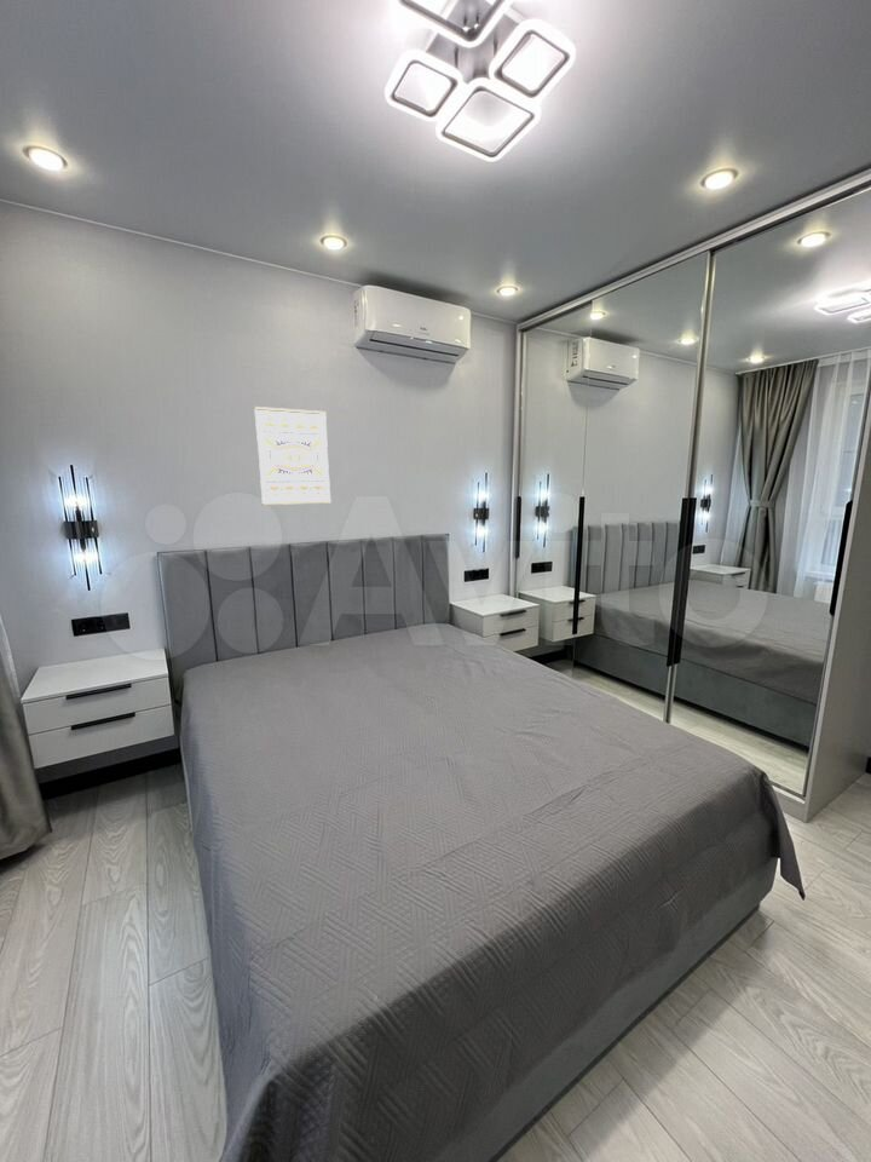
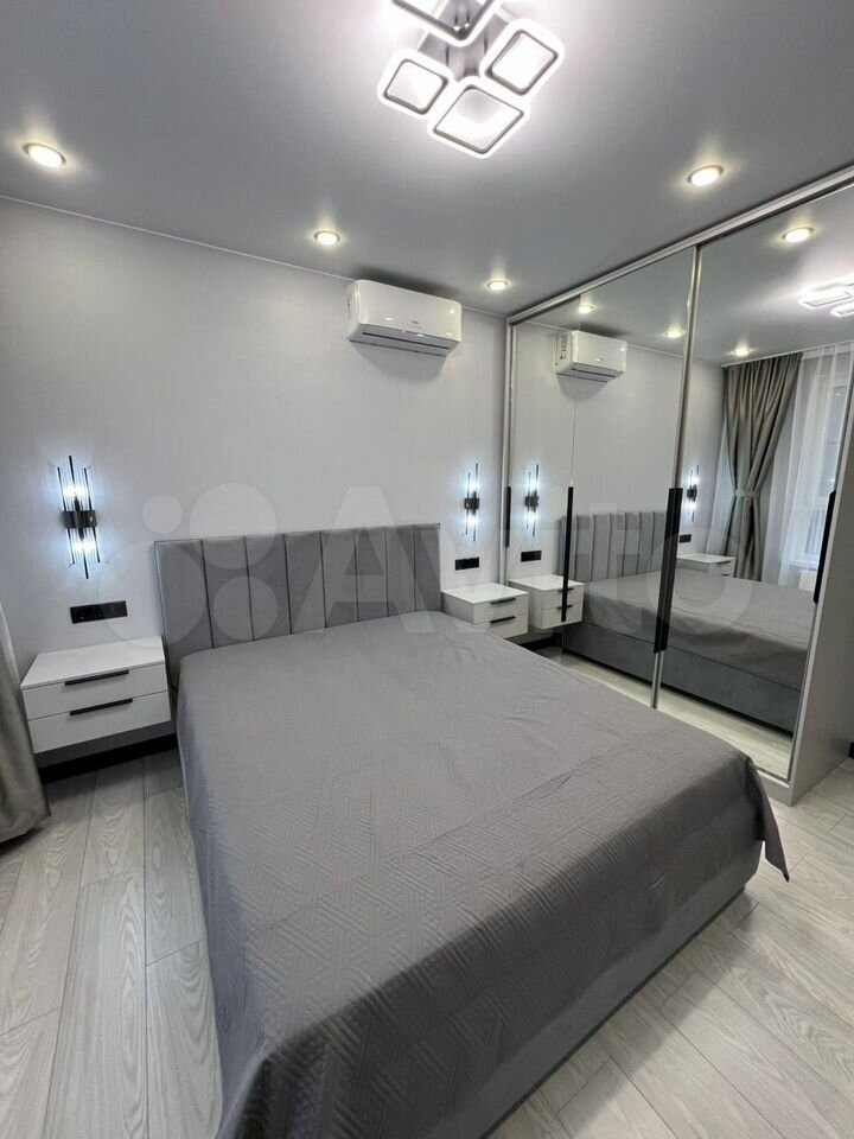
- wall art [253,405,333,506]
